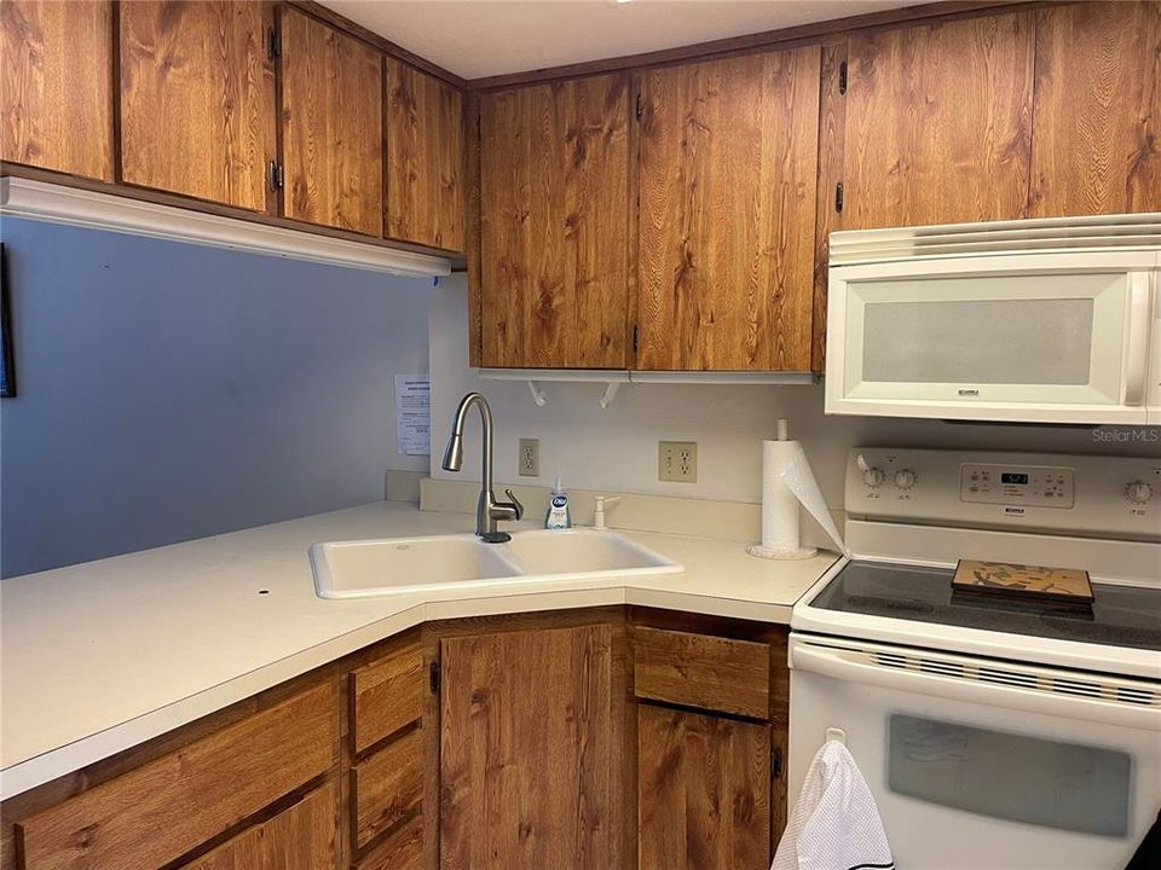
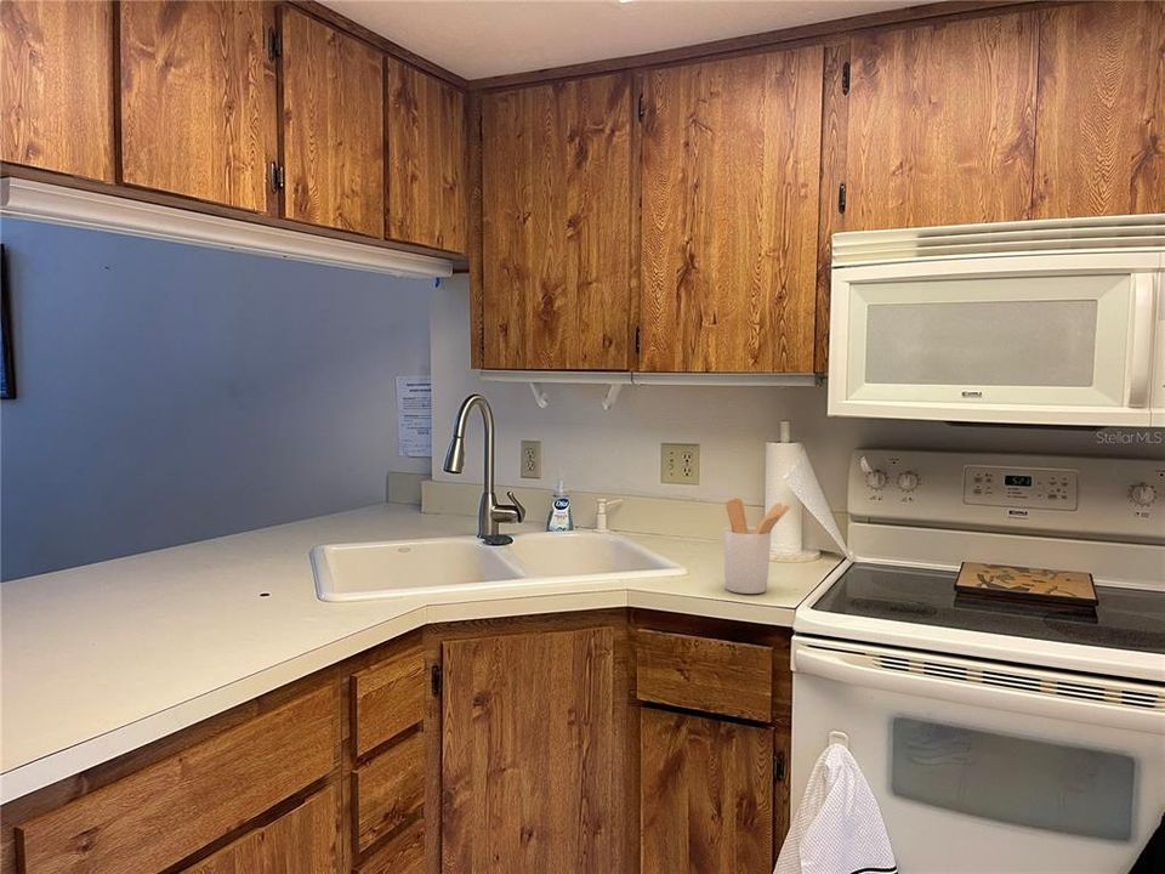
+ utensil holder [722,498,791,595]
